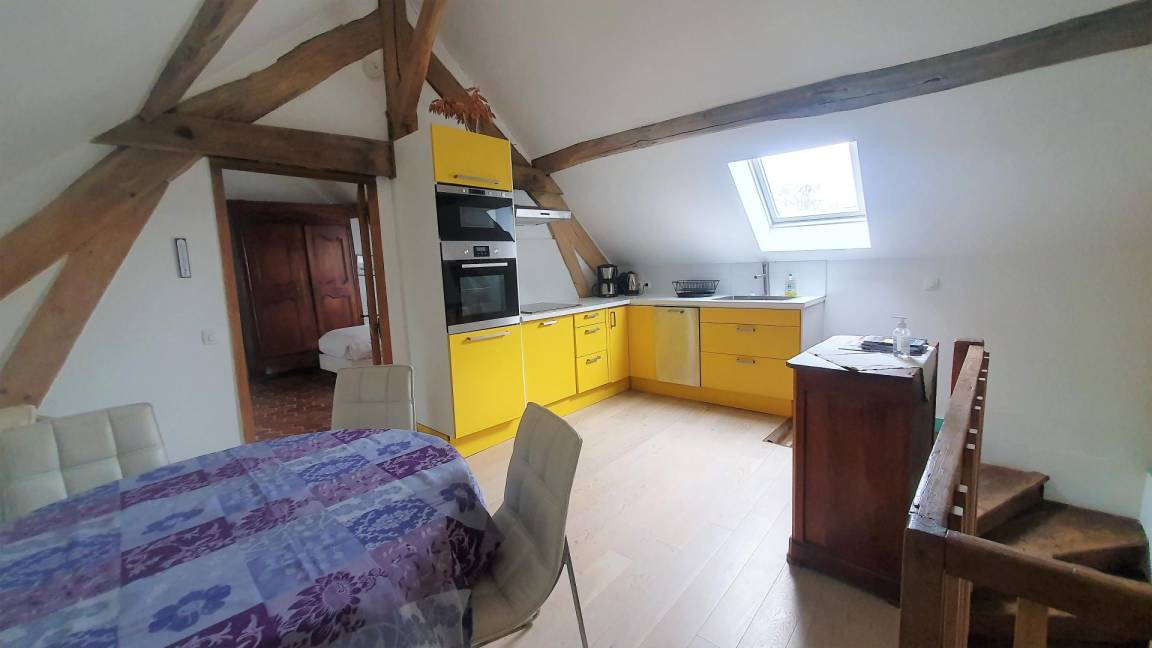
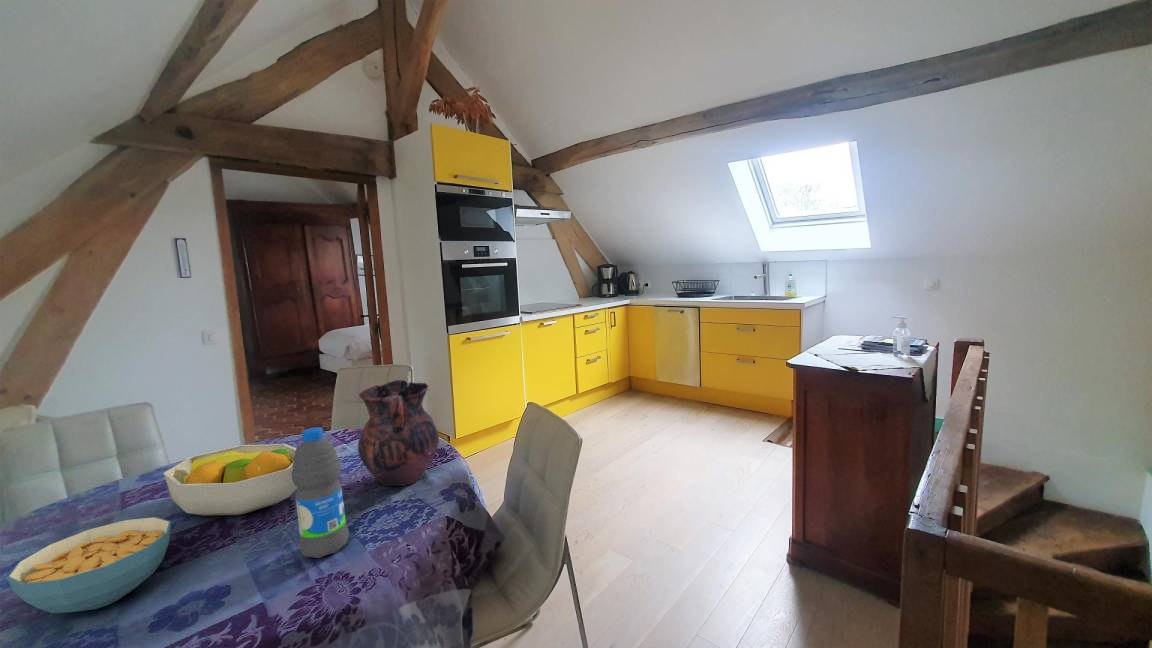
+ water bottle [291,426,350,559]
+ vase [357,379,440,487]
+ cereal bowl [6,516,172,614]
+ fruit bowl [163,443,298,517]
